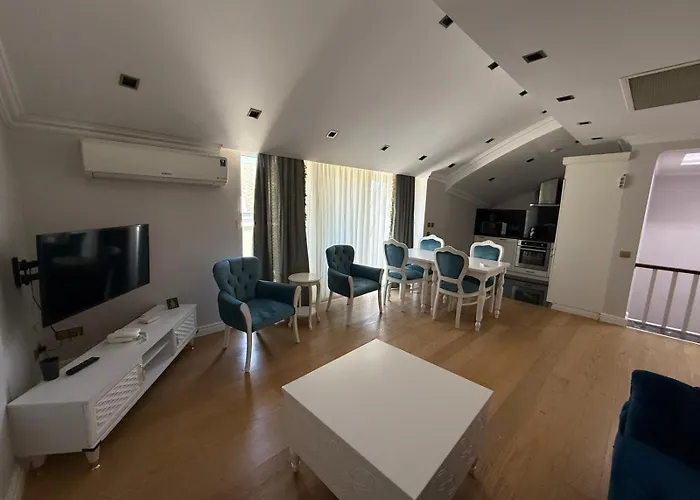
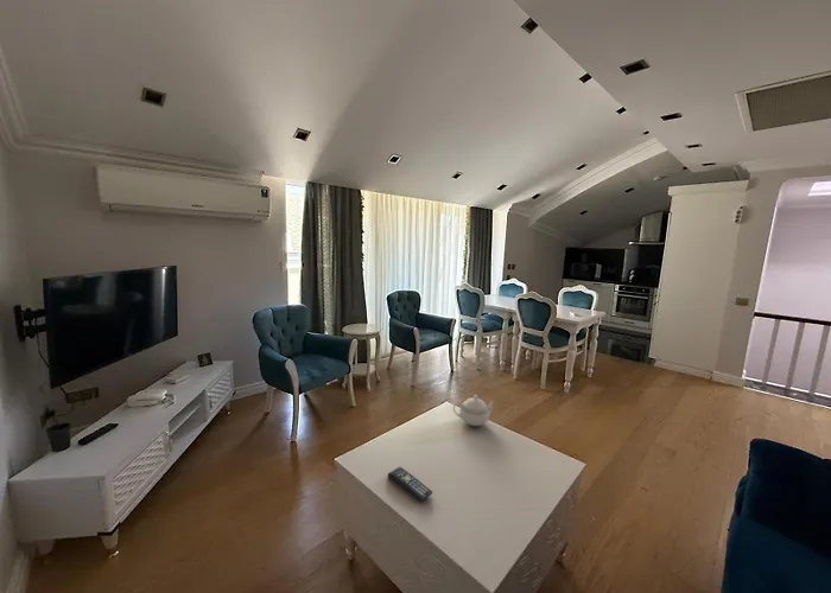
+ remote control [387,466,433,502]
+ teapot [452,394,495,427]
